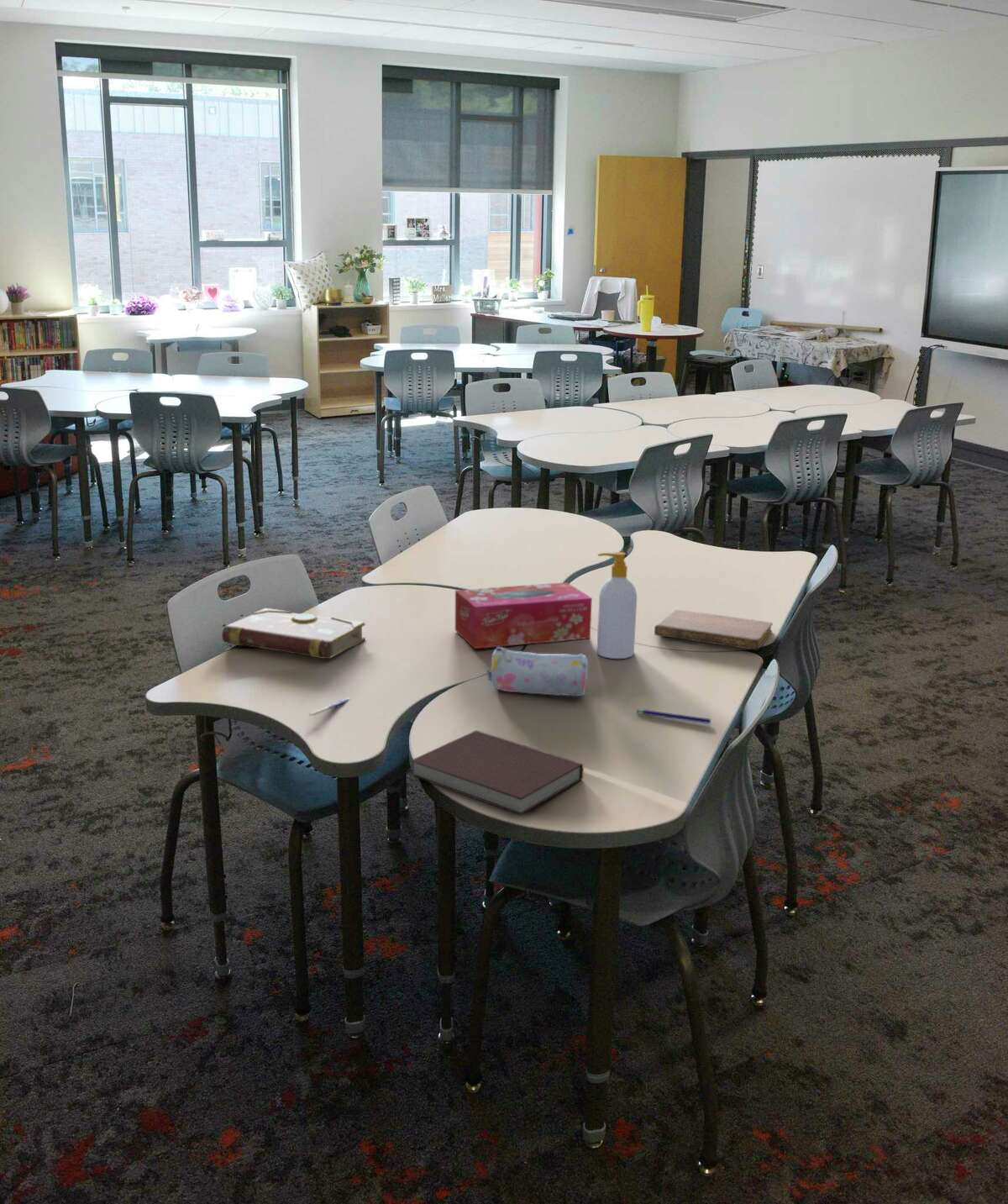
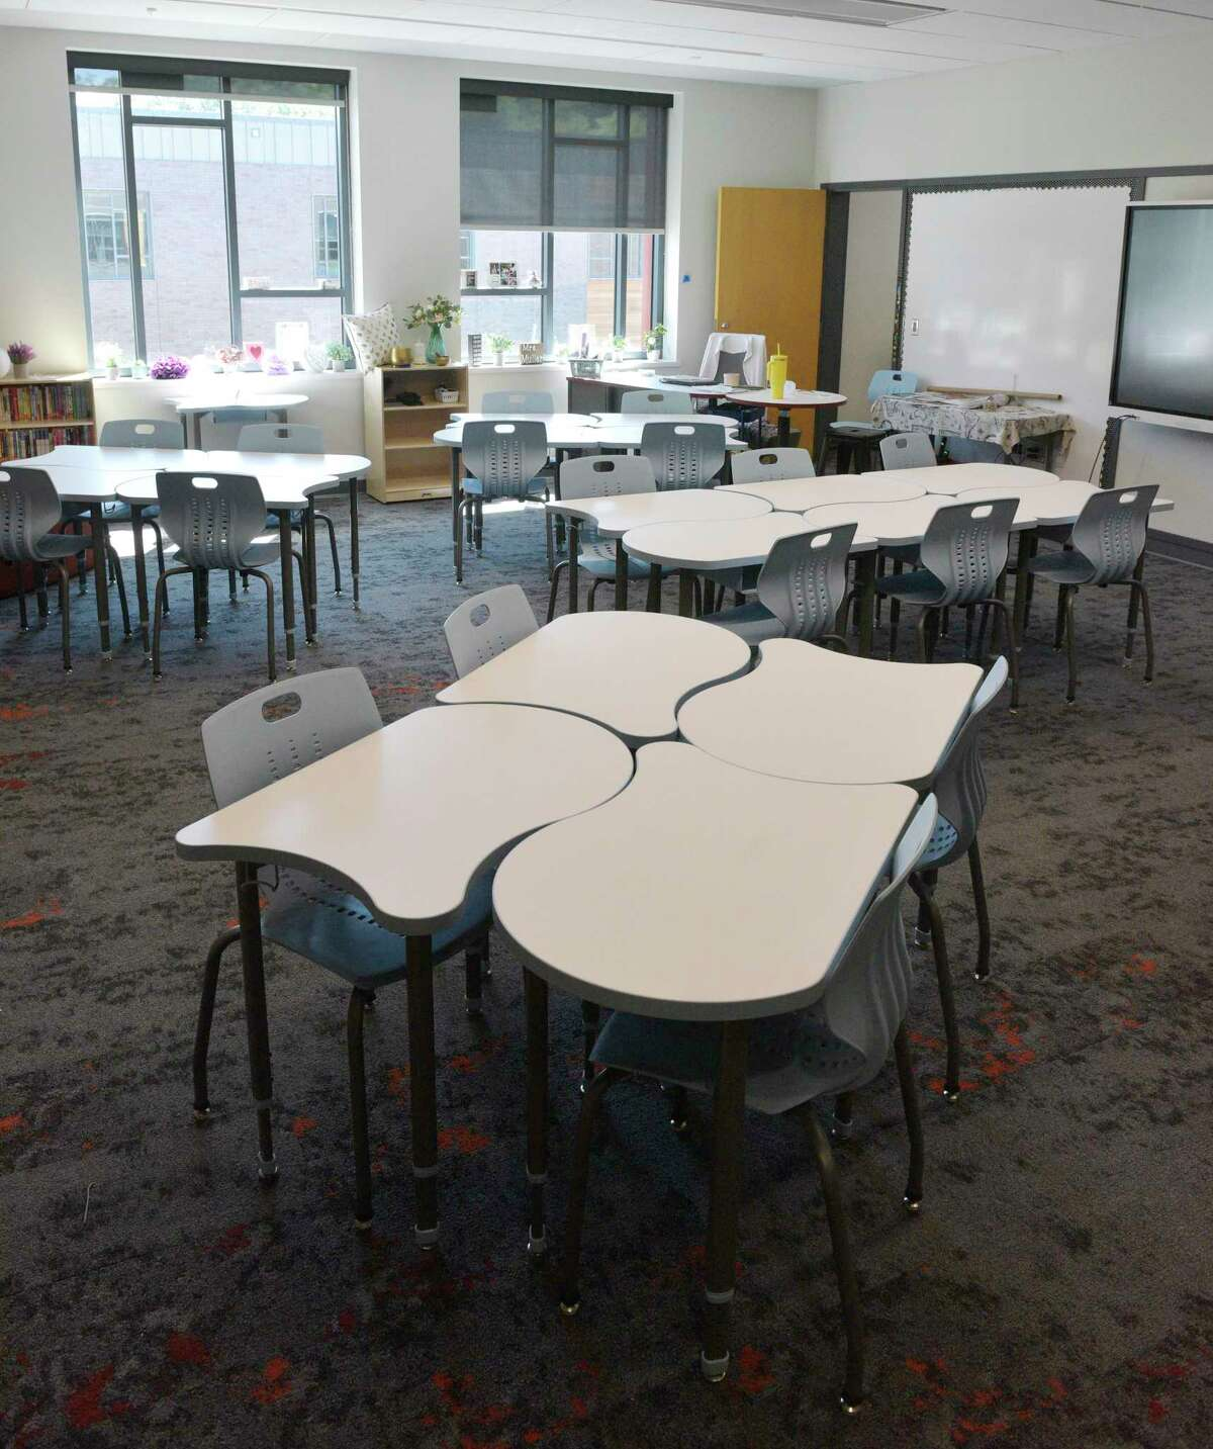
- pen [636,708,711,724]
- notebook [410,729,585,816]
- tissue box [454,581,593,649]
- pencil case [486,646,589,697]
- book [221,607,366,660]
- pen [307,697,351,717]
- soap bottle [596,551,638,660]
- notebook [654,609,774,651]
